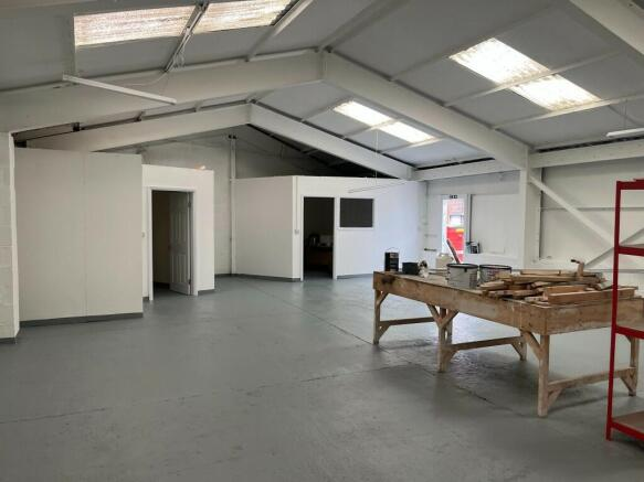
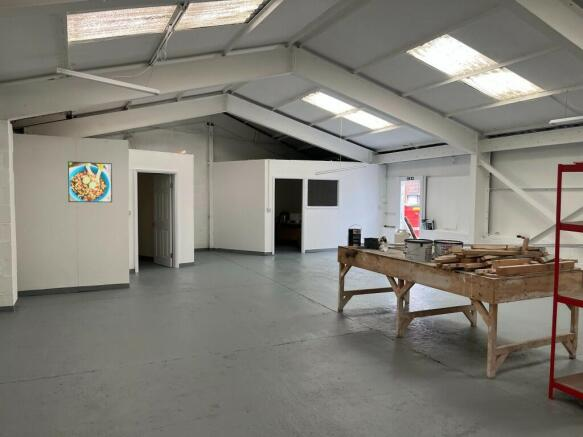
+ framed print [67,160,113,203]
